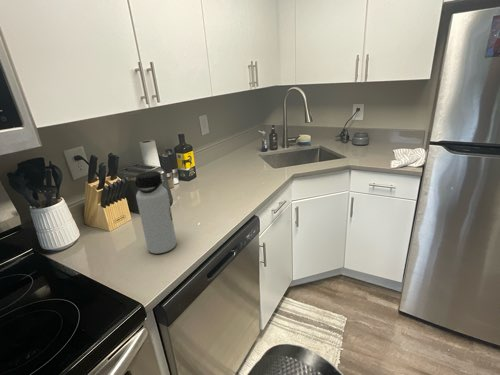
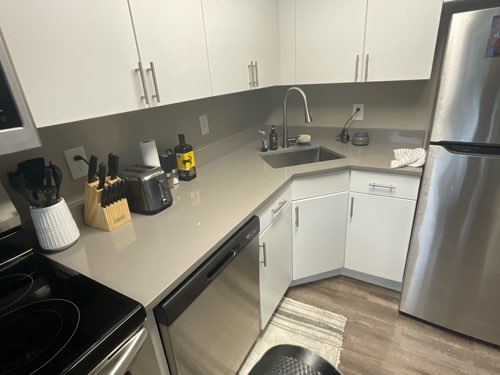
- water bottle [134,170,178,254]
